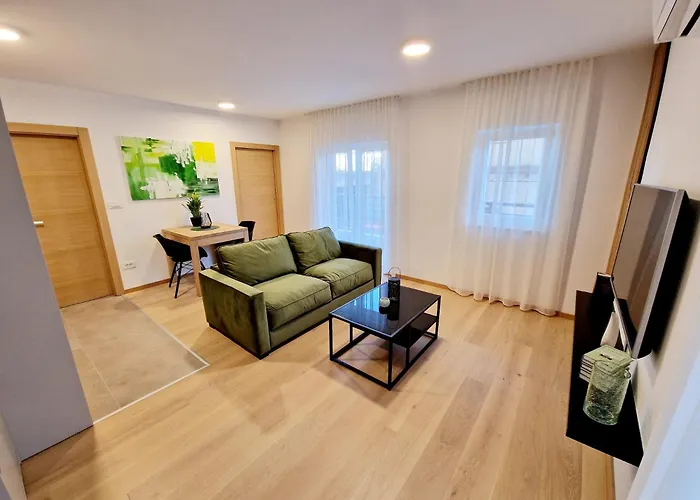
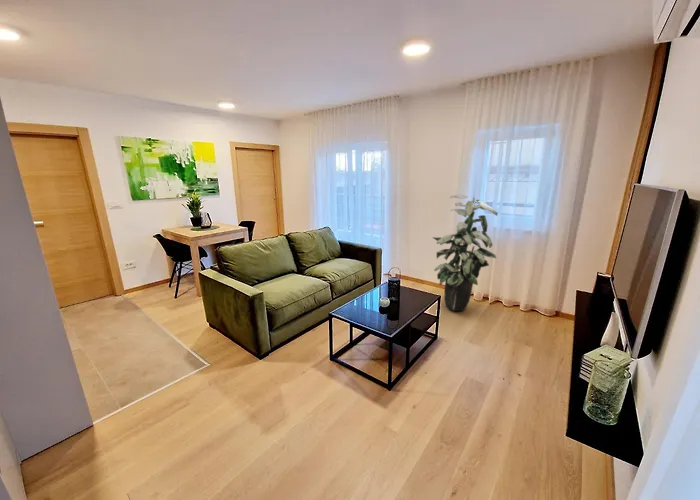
+ indoor plant [432,194,499,312]
